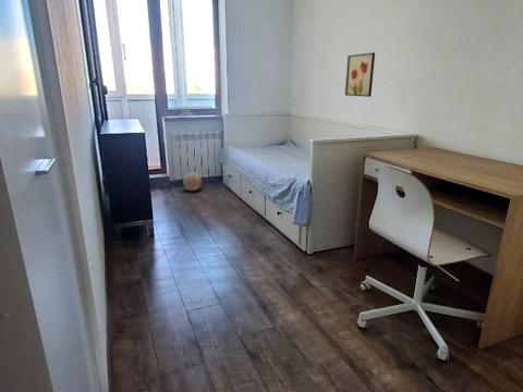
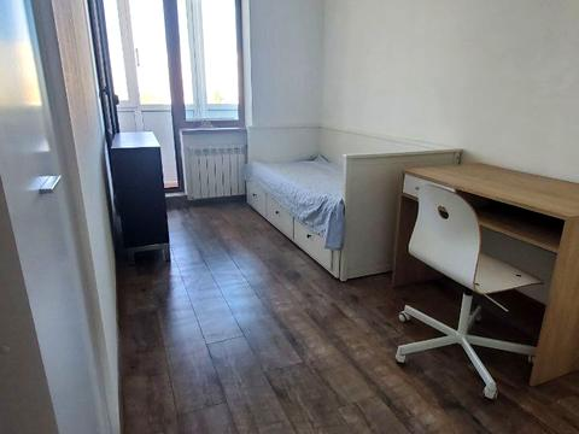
- ball [182,171,203,192]
- wall art [344,51,376,98]
